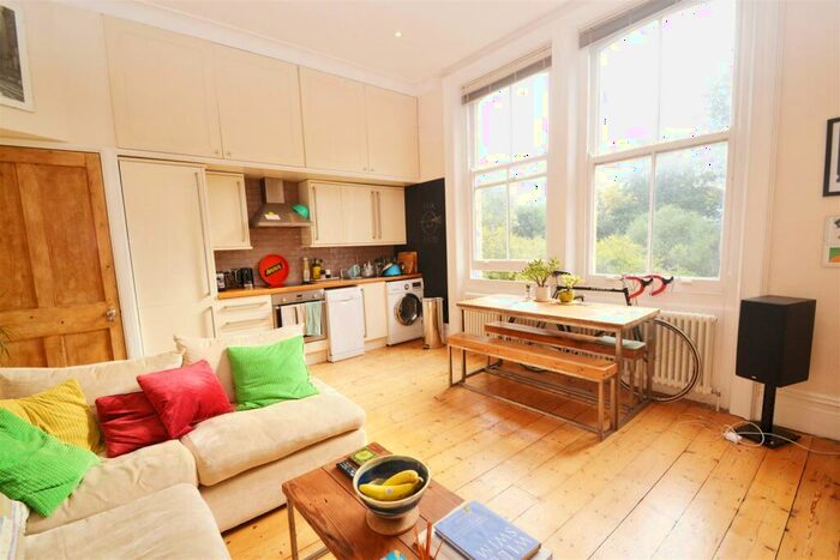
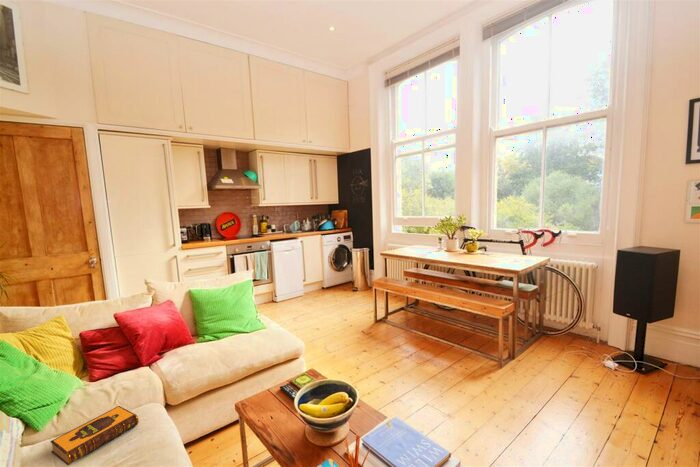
+ hardback book [49,405,140,466]
